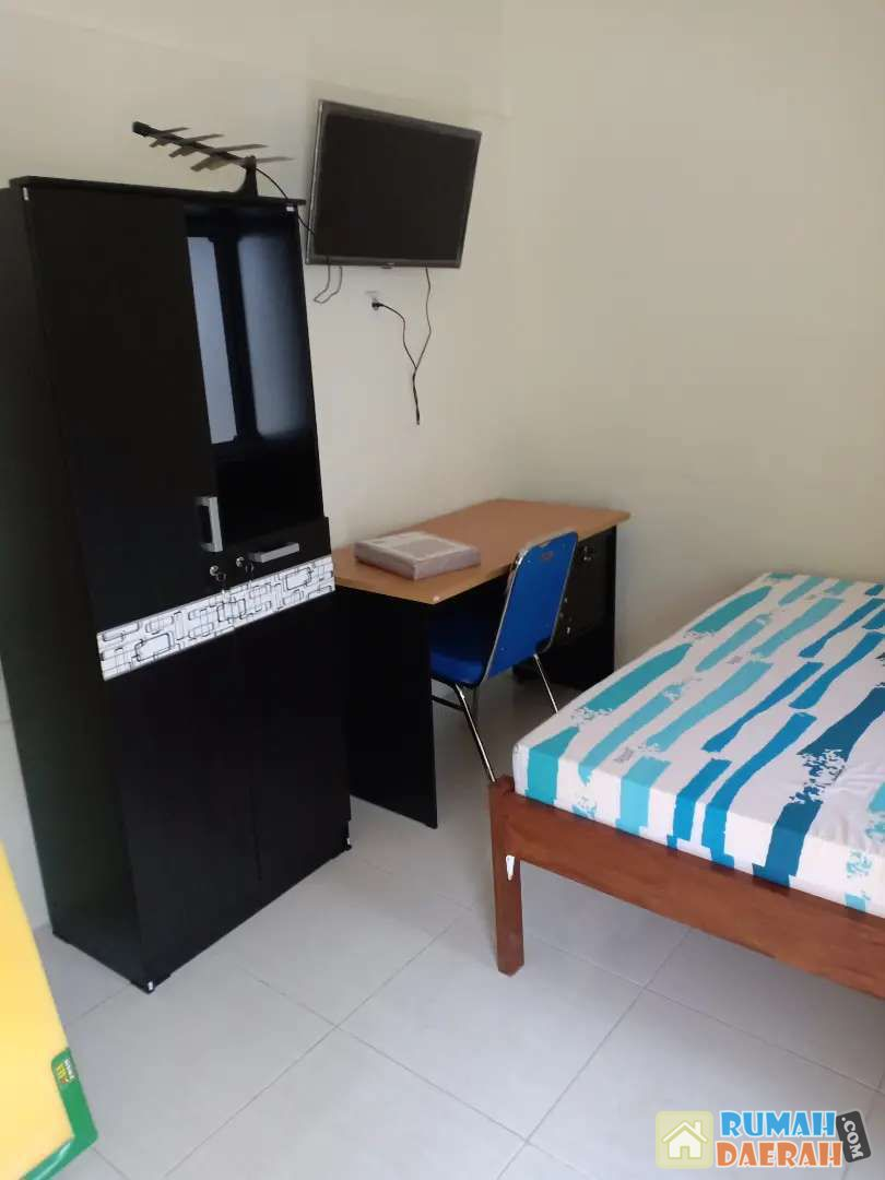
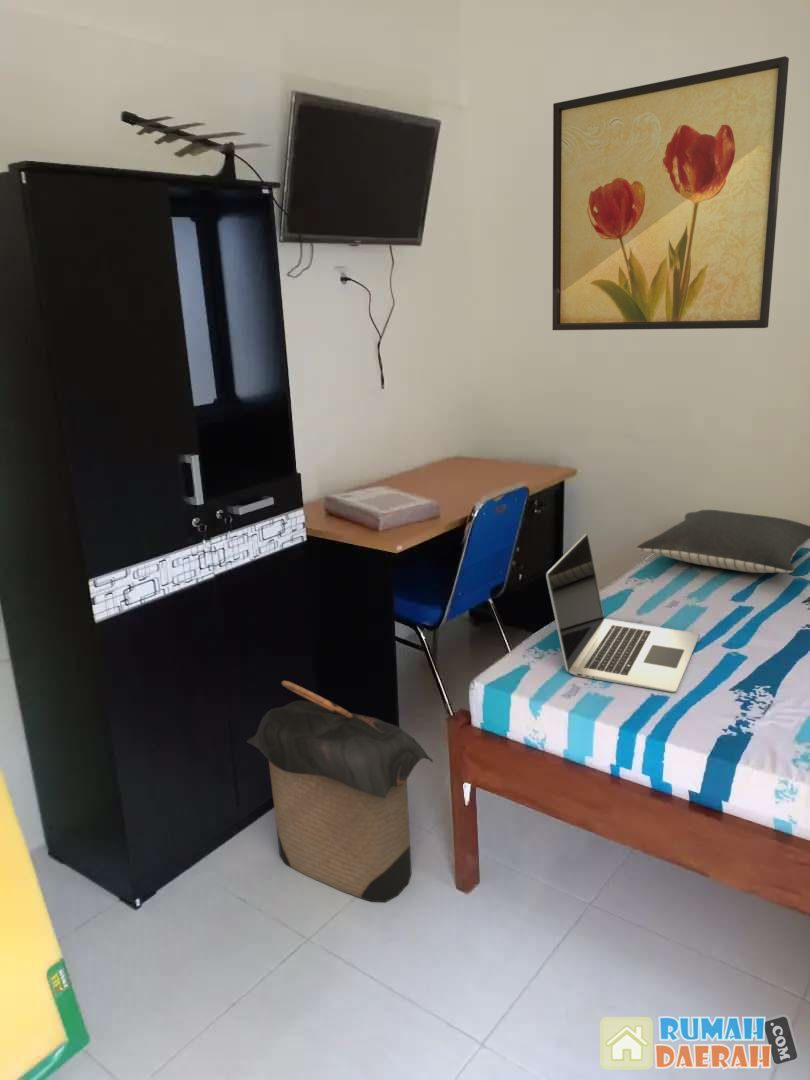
+ wall art [551,55,790,331]
+ laundry hamper [246,680,434,903]
+ pillow [636,509,810,574]
+ laptop [545,533,700,693]
